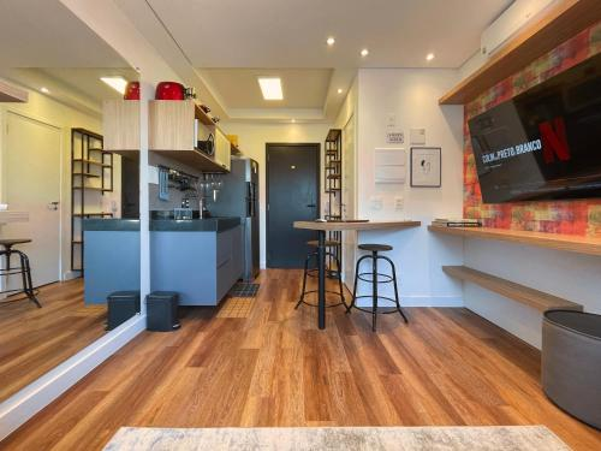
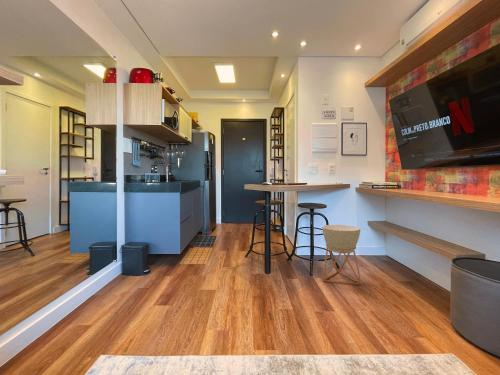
+ planter [321,224,363,286]
